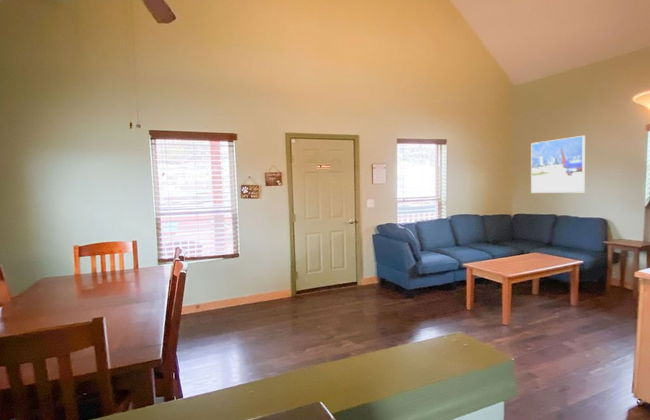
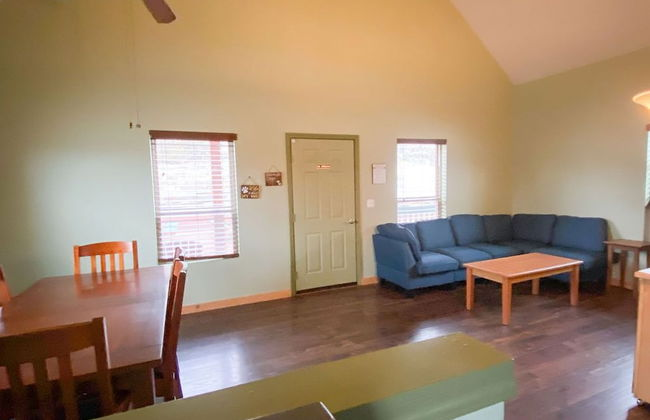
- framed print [530,135,586,194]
